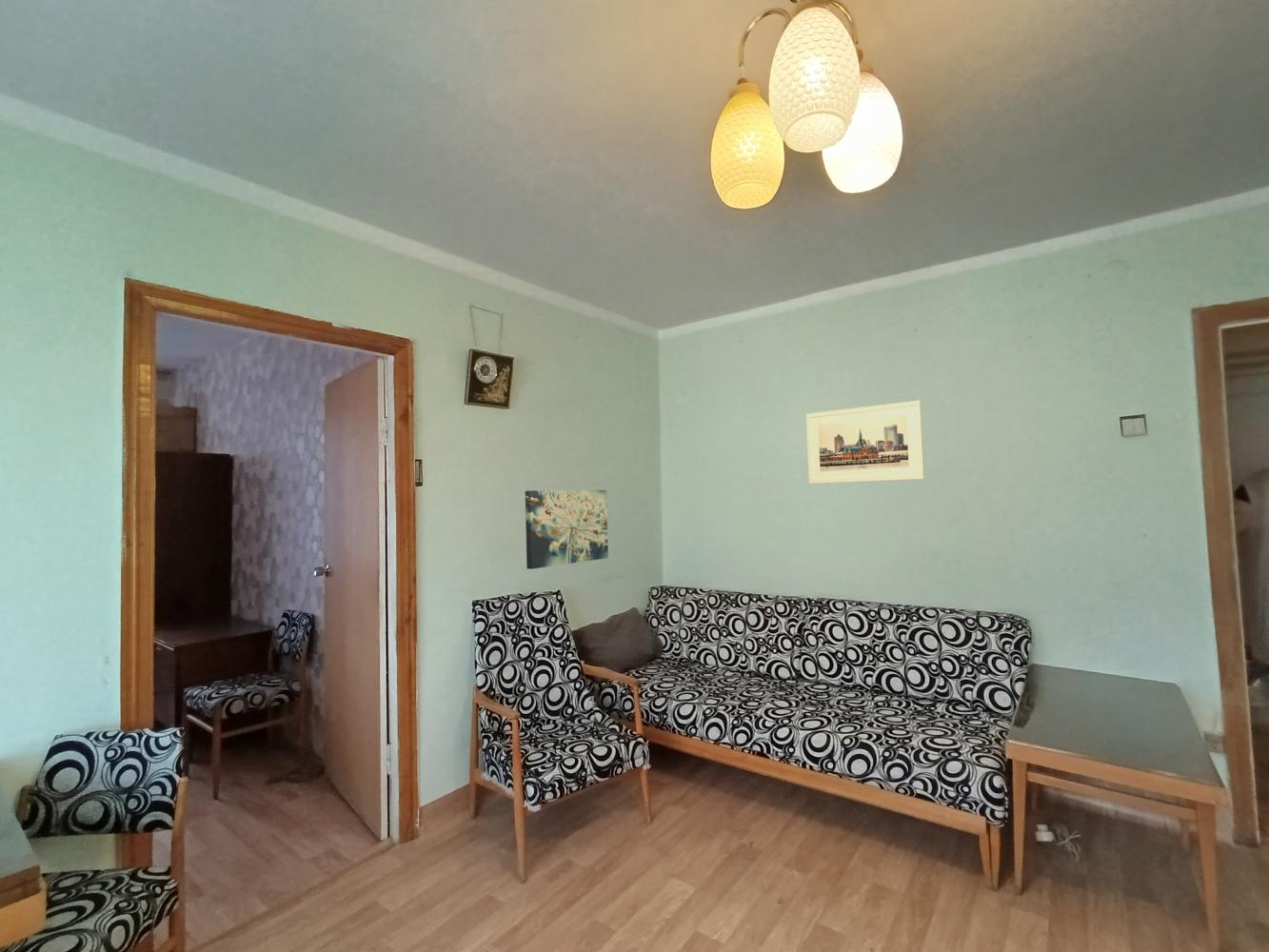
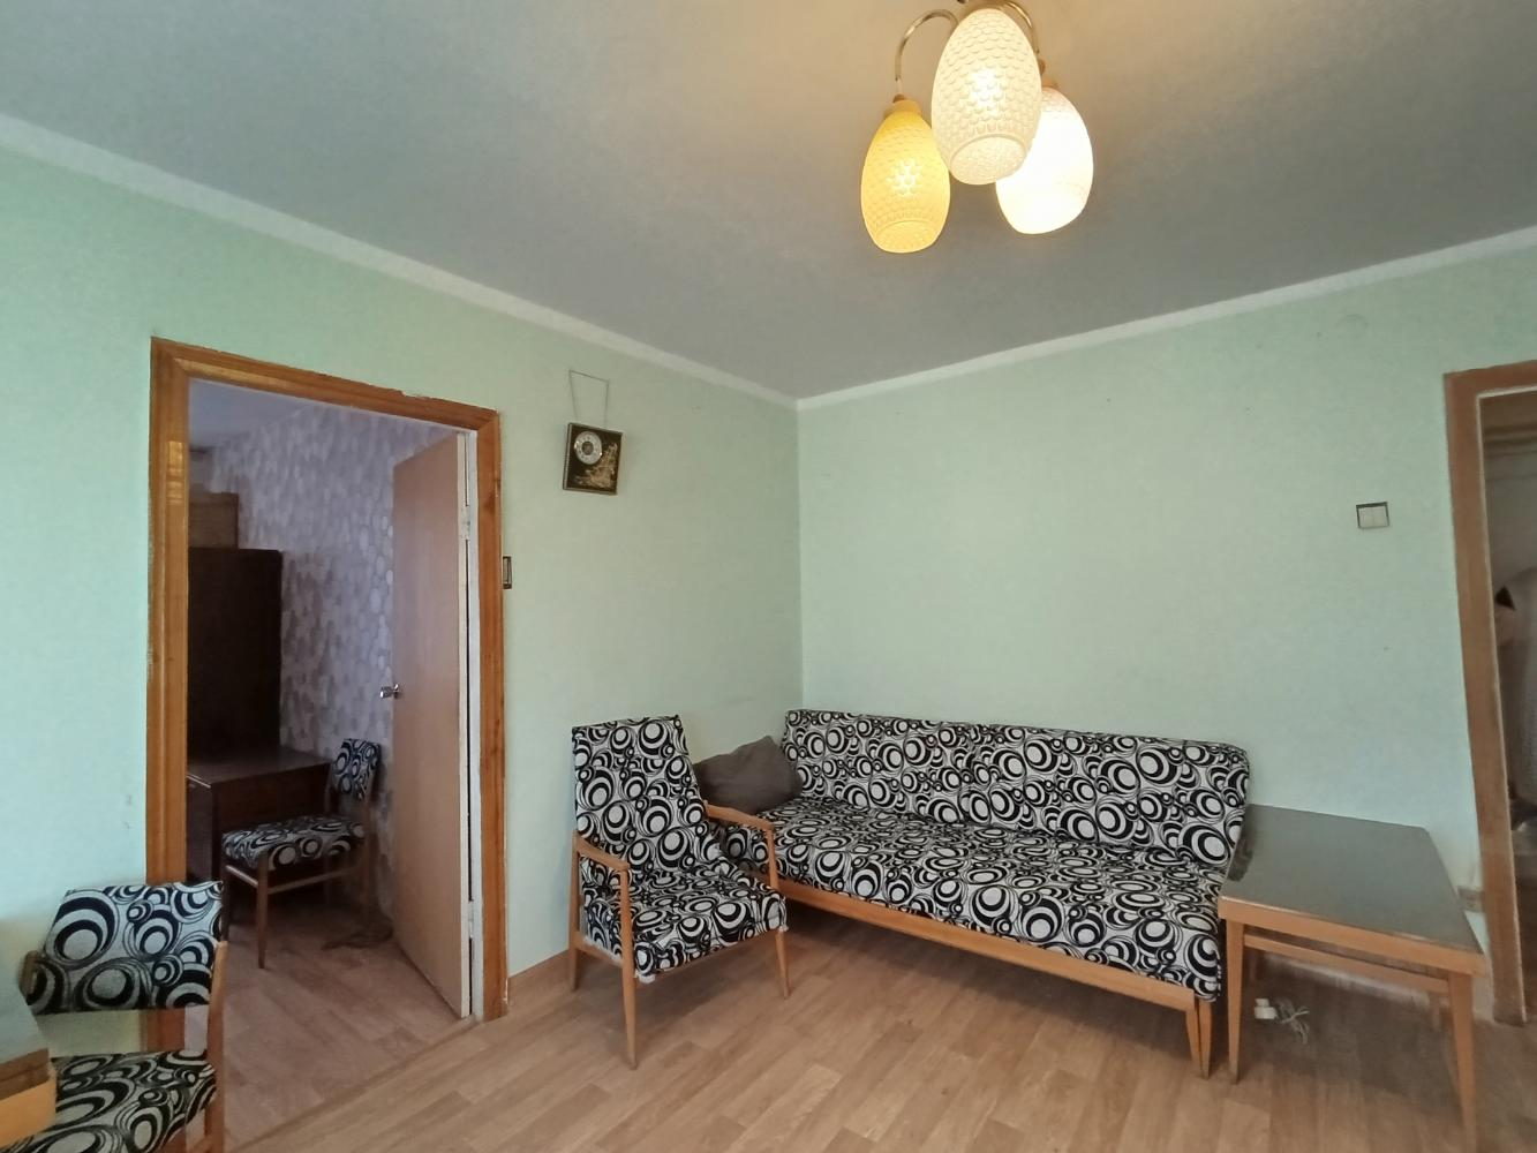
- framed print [805,400,925,485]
- wall art [525,489,609,570]
